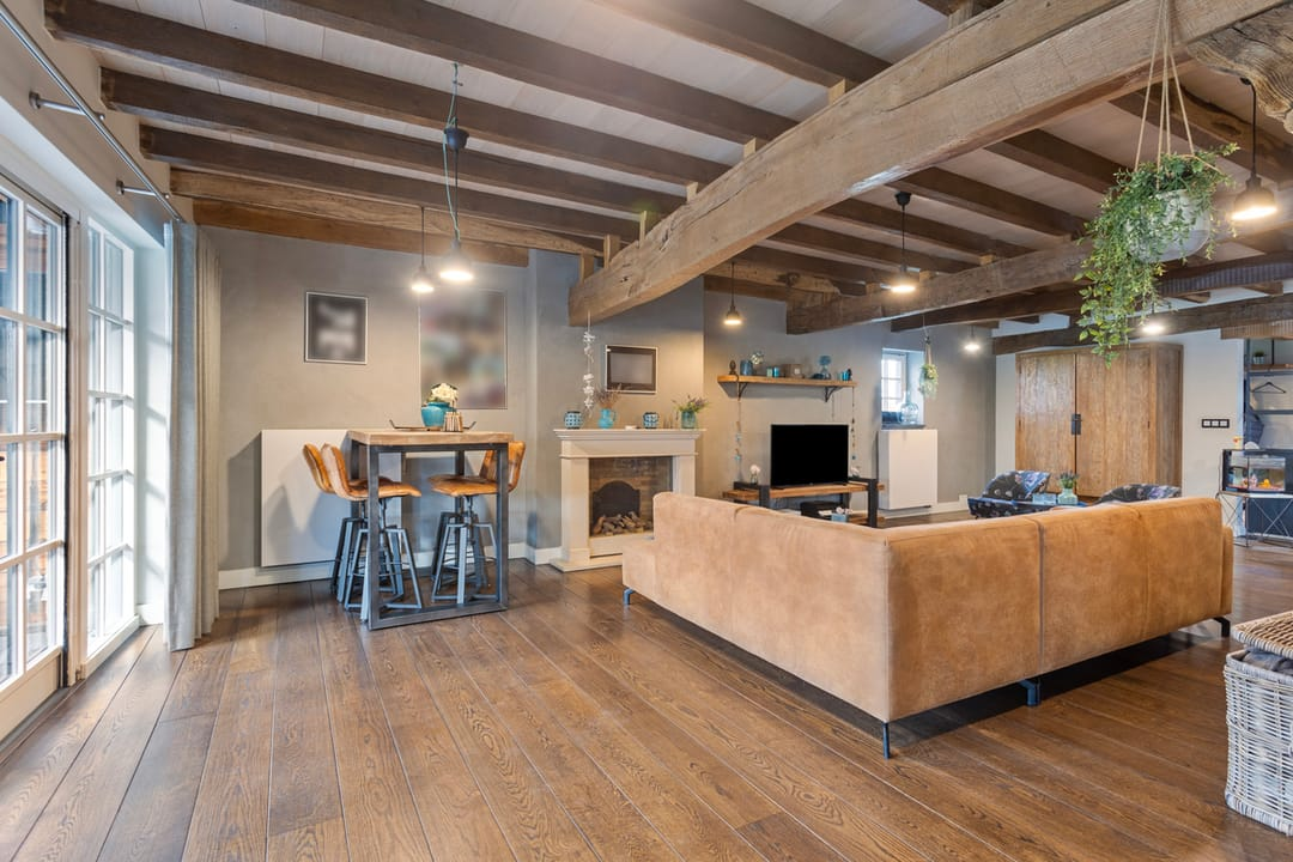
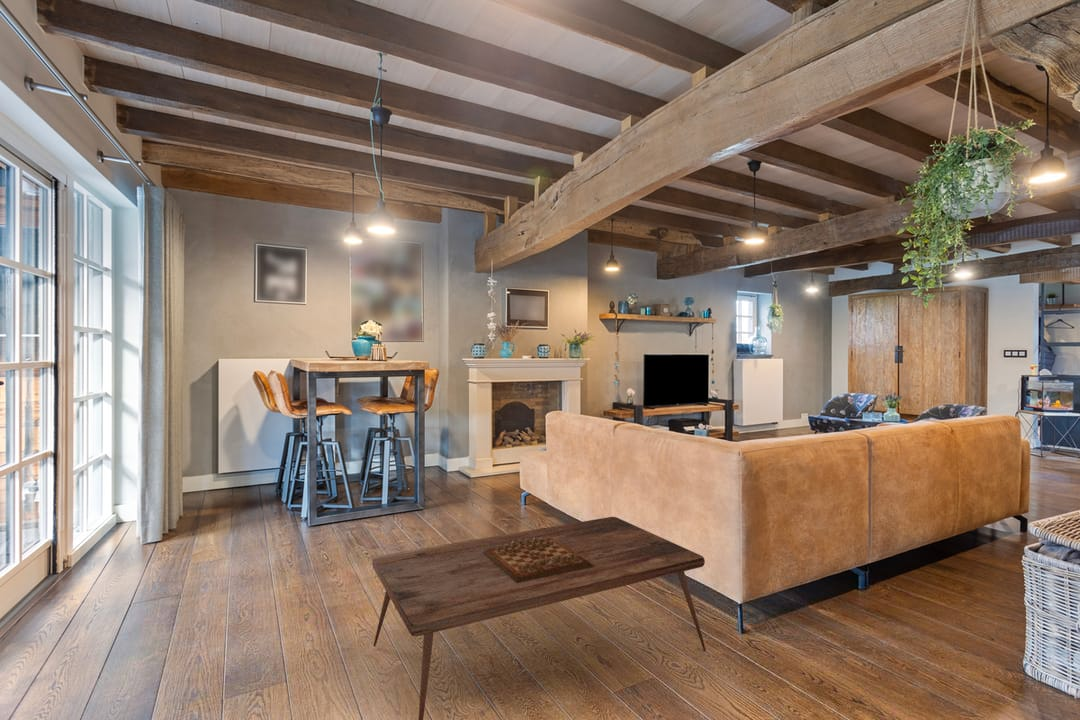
+ coffee table [371,516,707,720]
